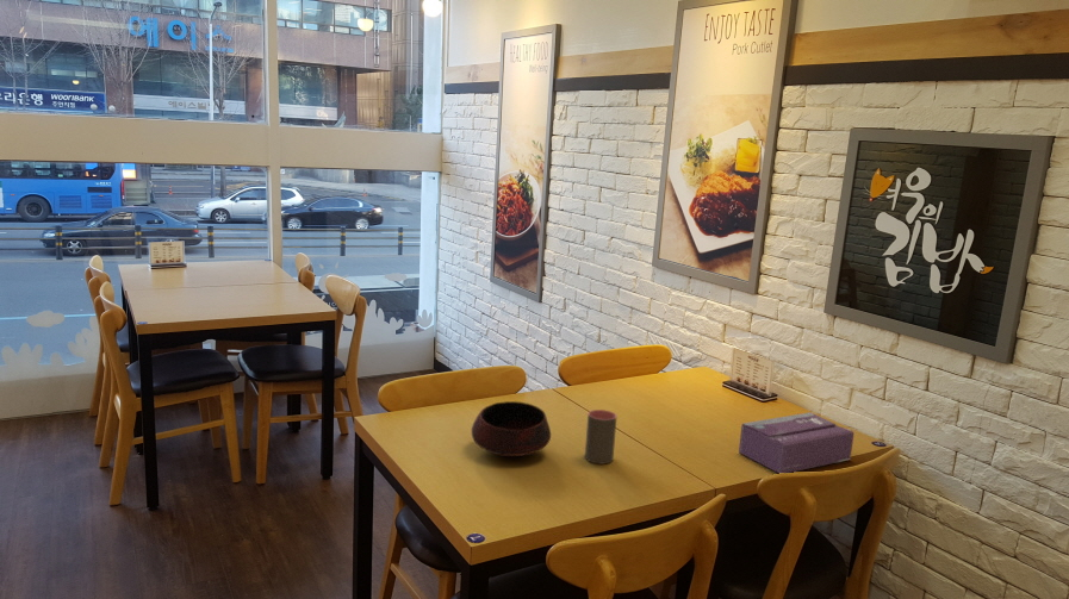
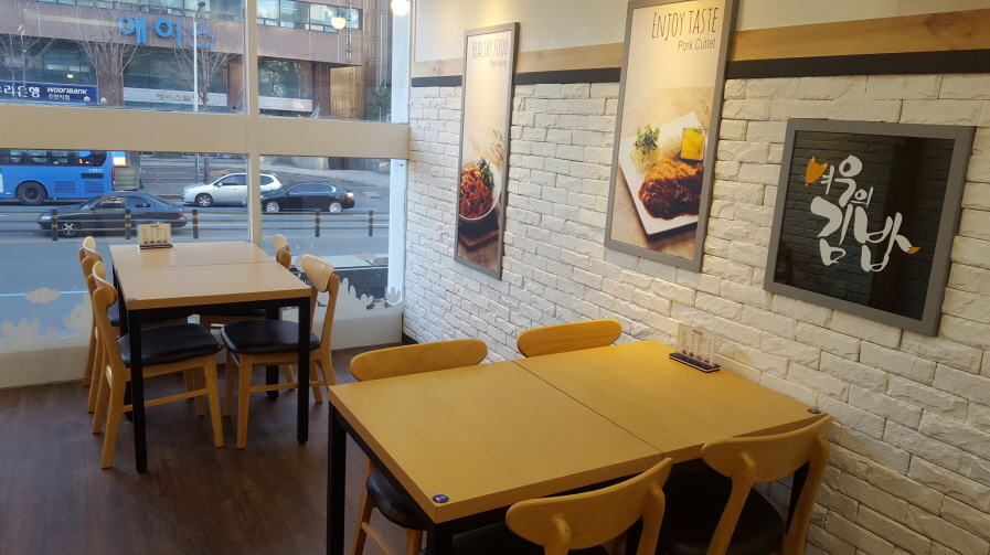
- cup [584,408,617,466]
- tissue box [738,411,856,474]
- bowl [471,400,552,457]
